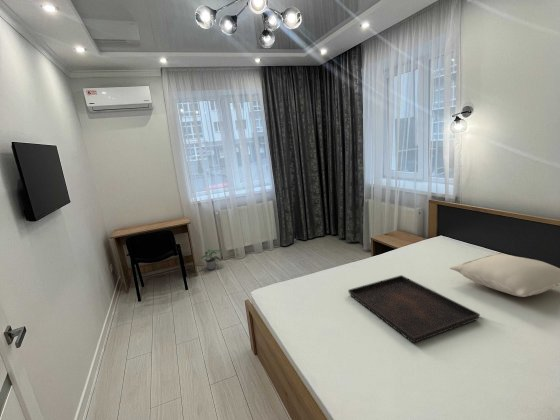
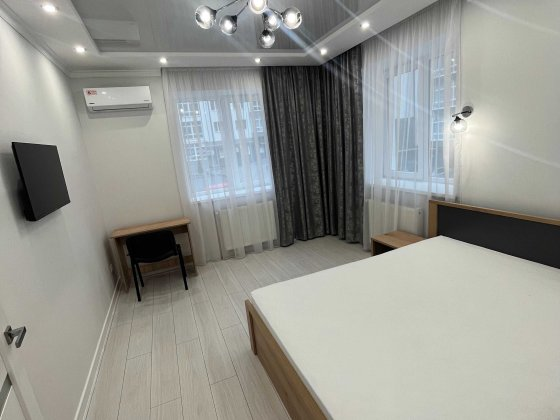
- pillow [448,252,560,298]
- serving tray [347,274,481,344]
- potted plant [200,248,224,271]
